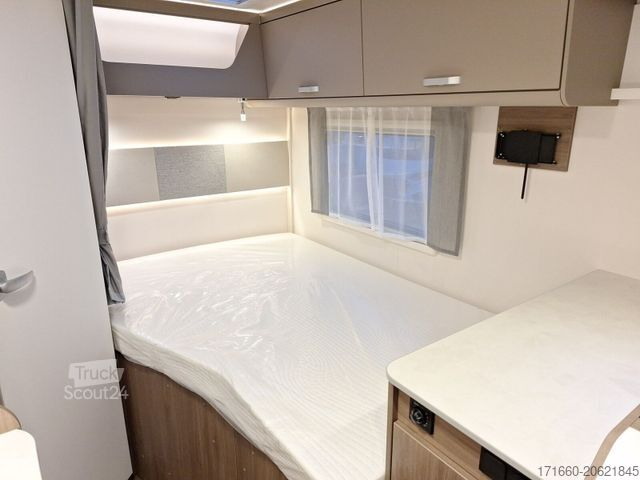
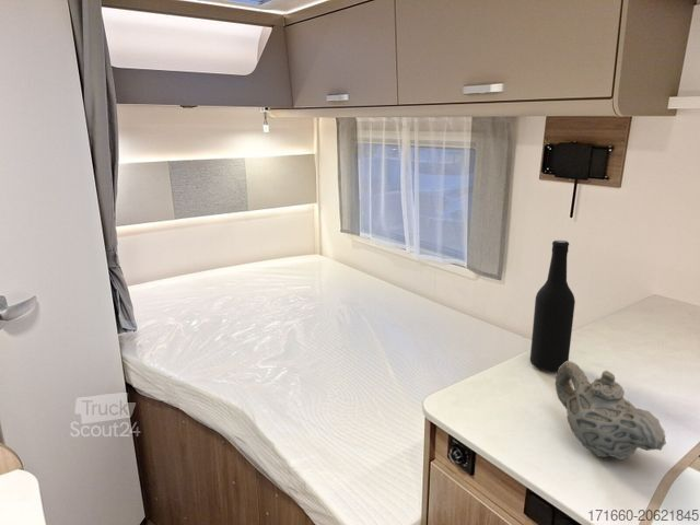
+ bottle [529,240,576,373]
+ teapot [553,360,667,460]
